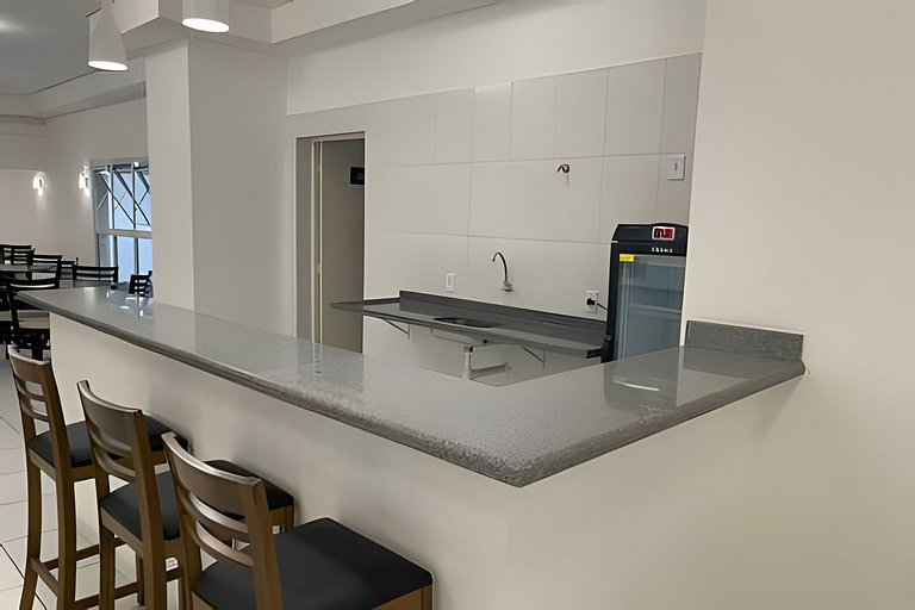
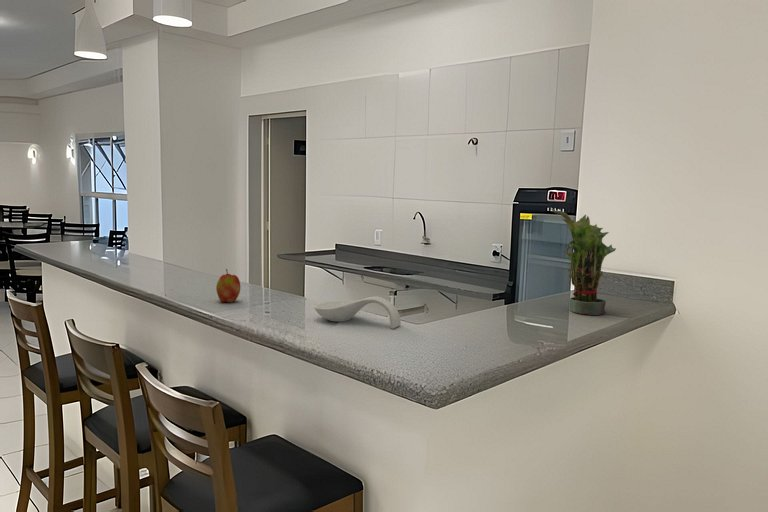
+ apple [215,268,241,303]
+ spoon rest [313,295,402,330]
+ potted plant [550,207,617,316]
